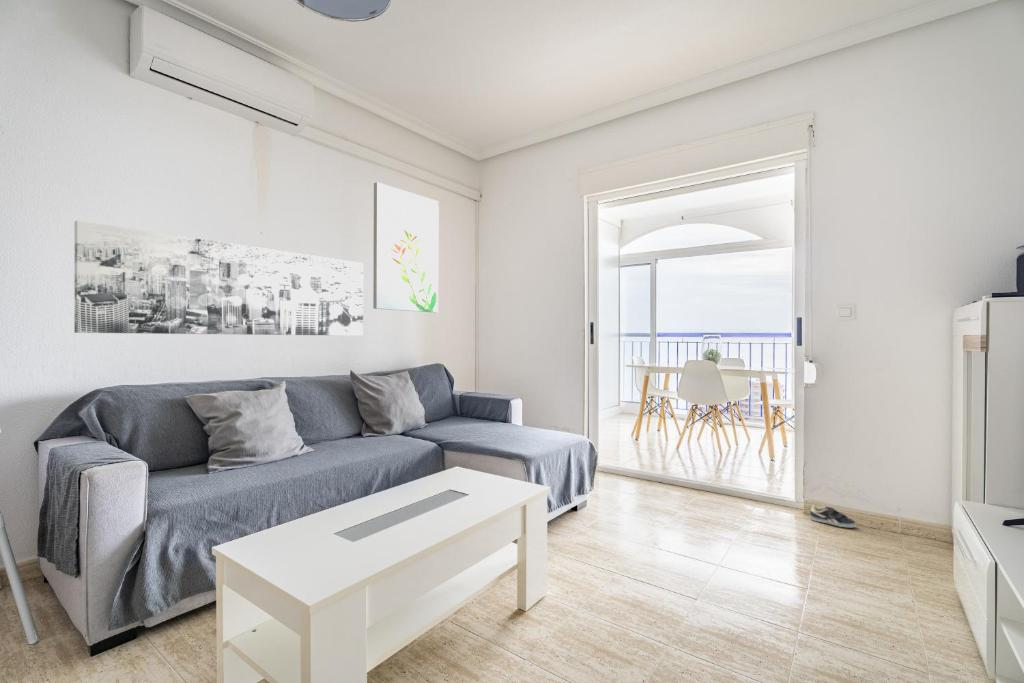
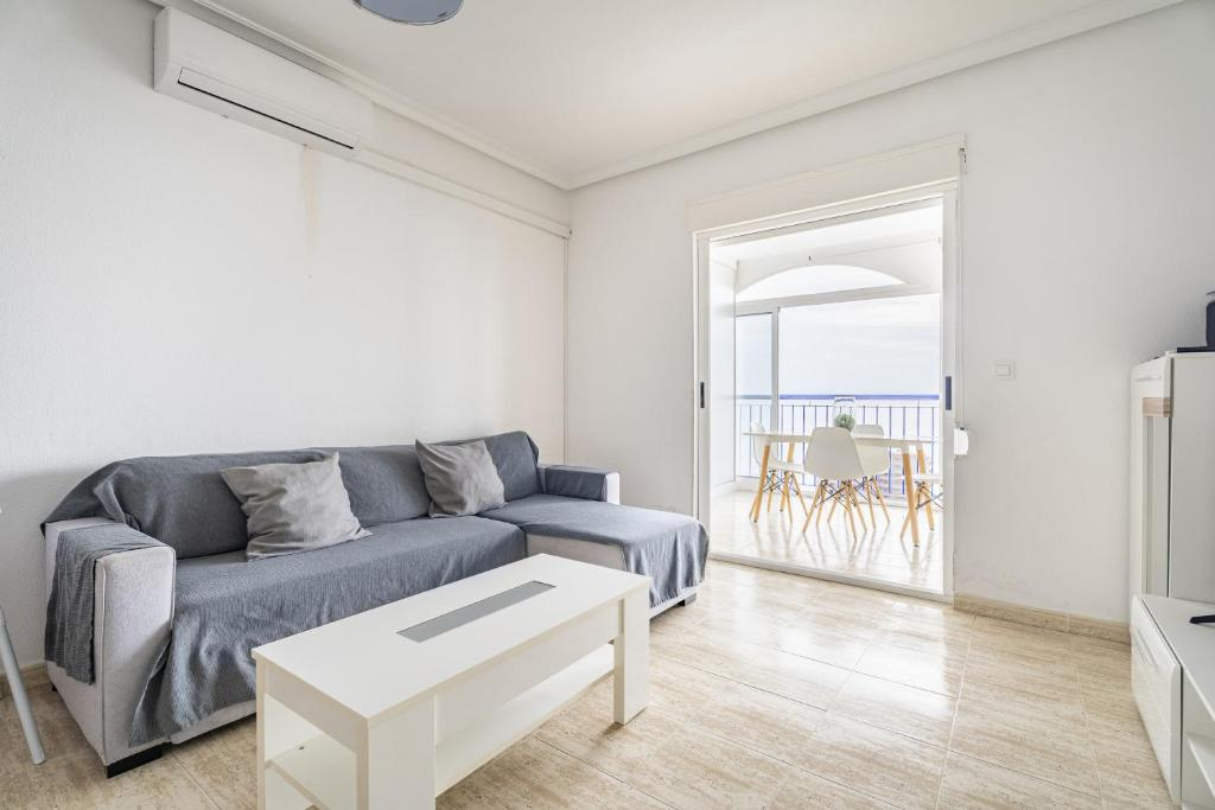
- wall art [372,181,440,313]
- sneaker [809,504,857,528]
- wall art [74,219,364,337]
